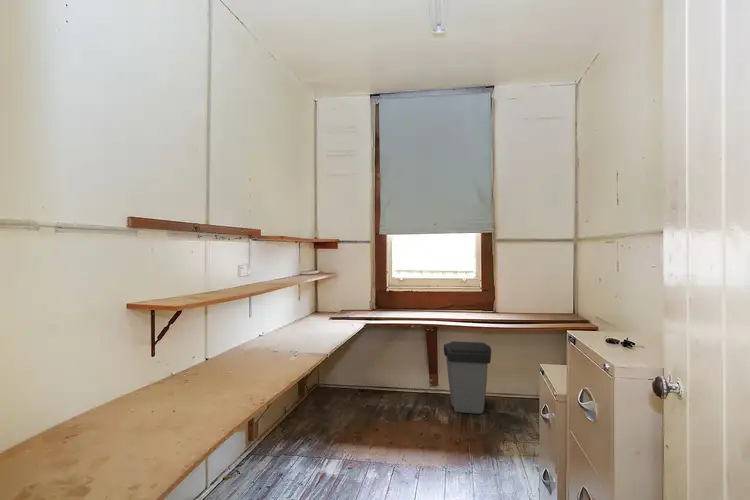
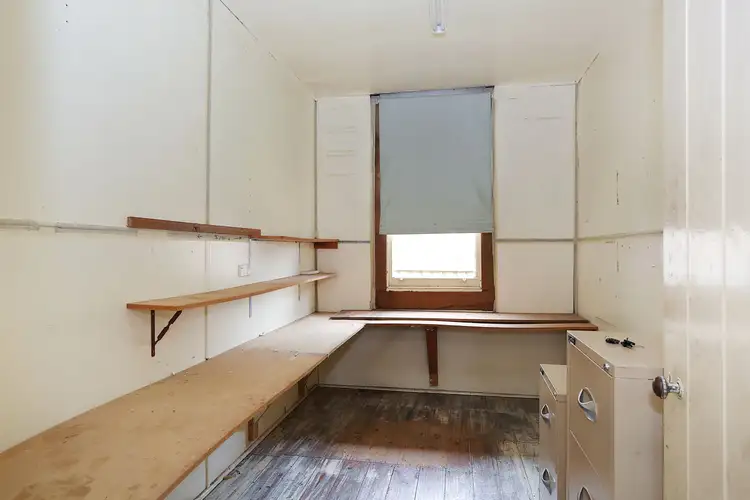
- trash can [443,340,492,415]
